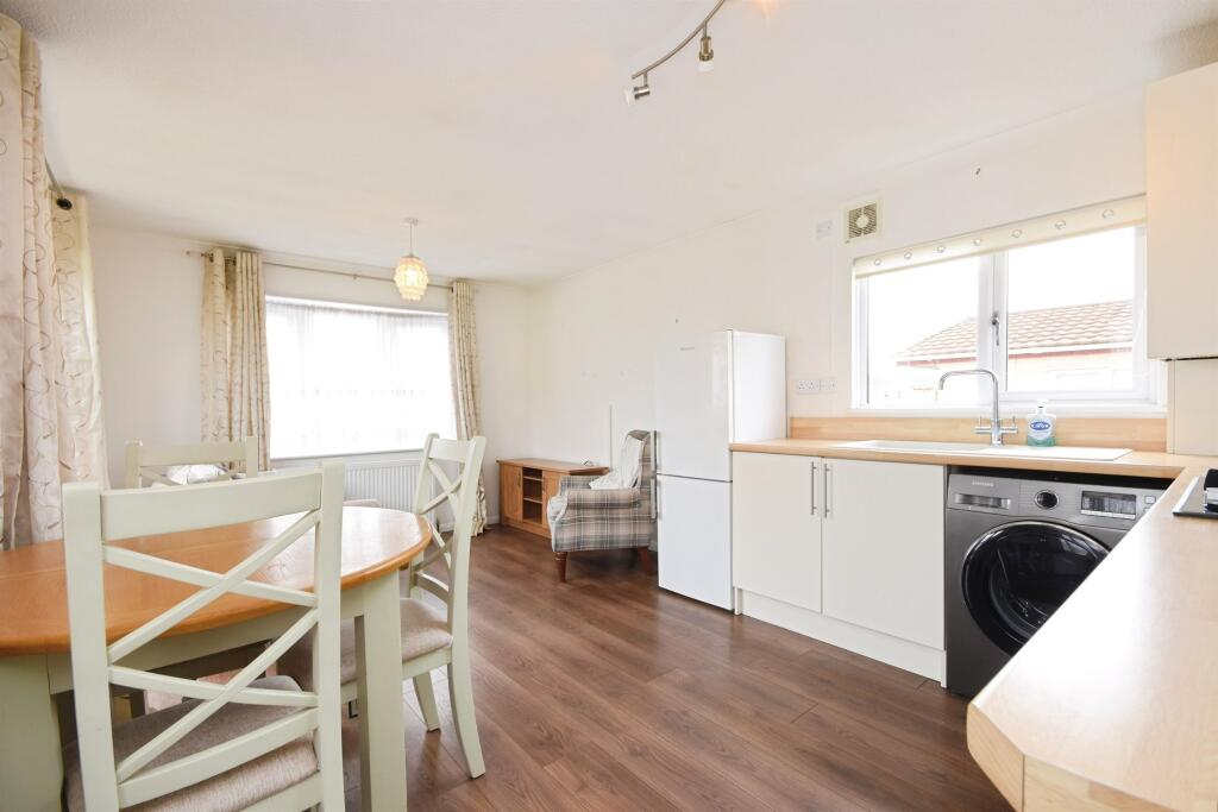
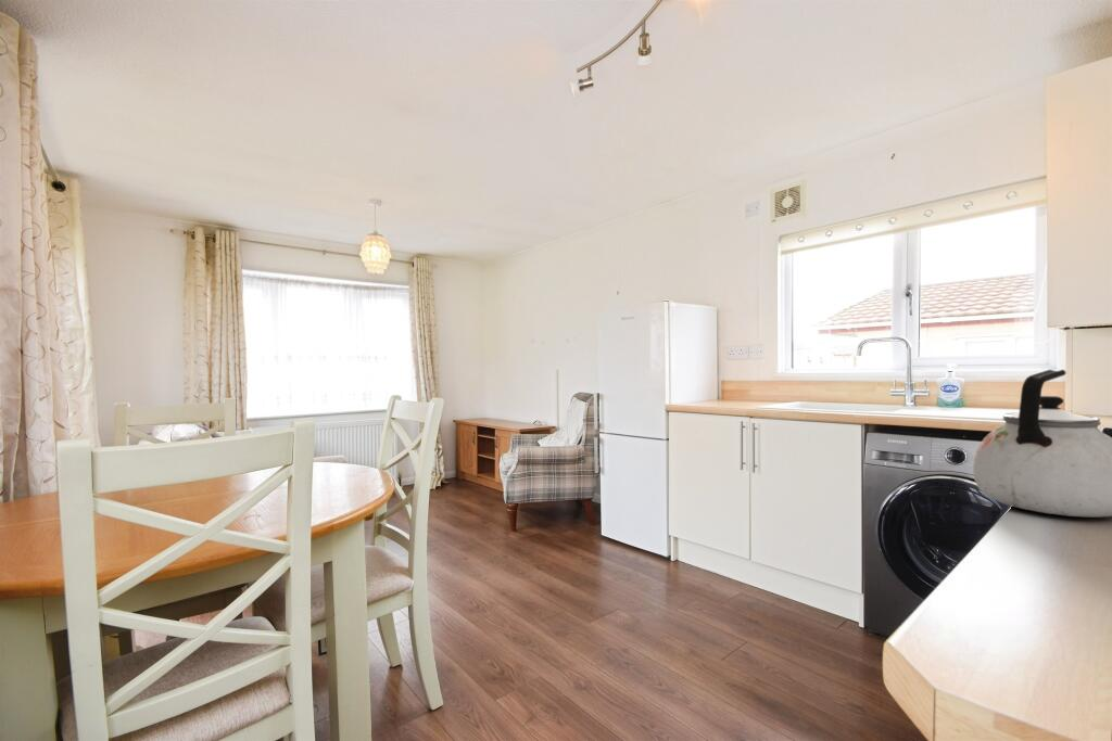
+ kettle [972,369,1112,519]
